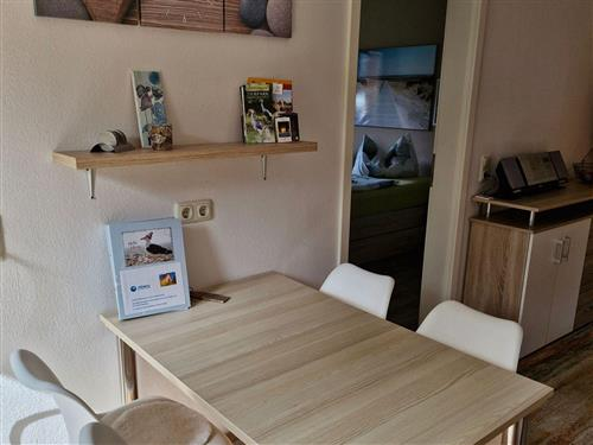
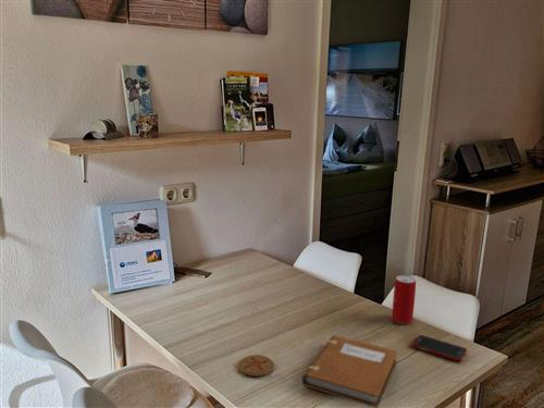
+ cell phone [411,334,468,362]
+ beverage can [391,274,417,325]
+ coaster [237,354,275,378]
+ notebook [301,335,399,408]
